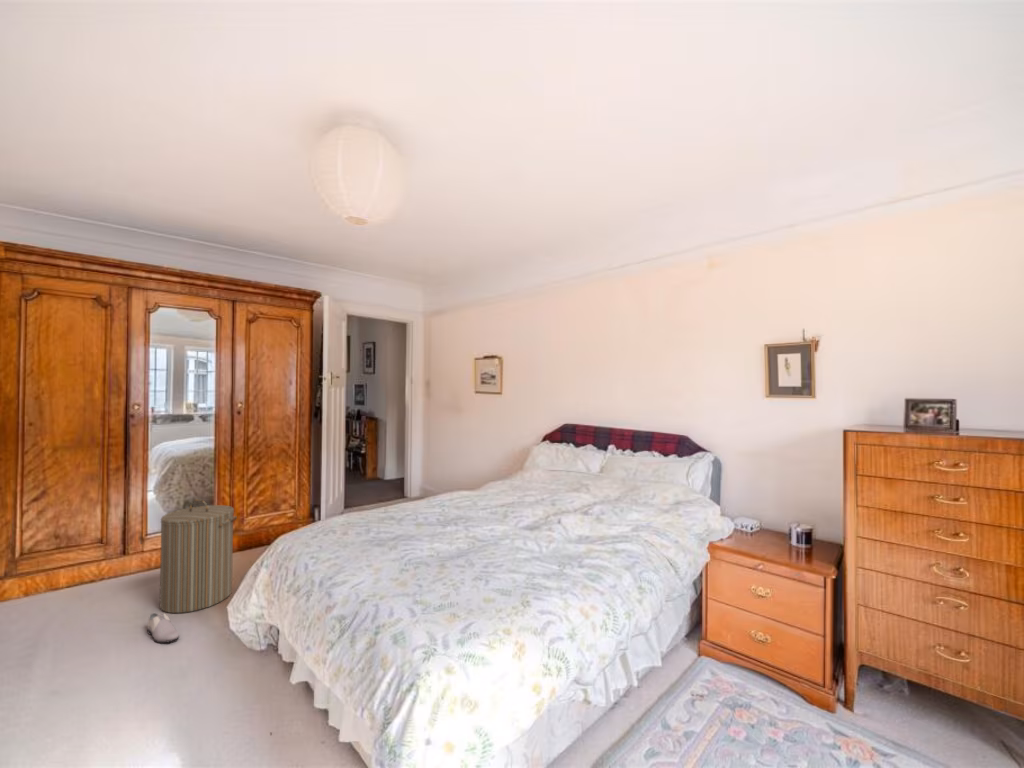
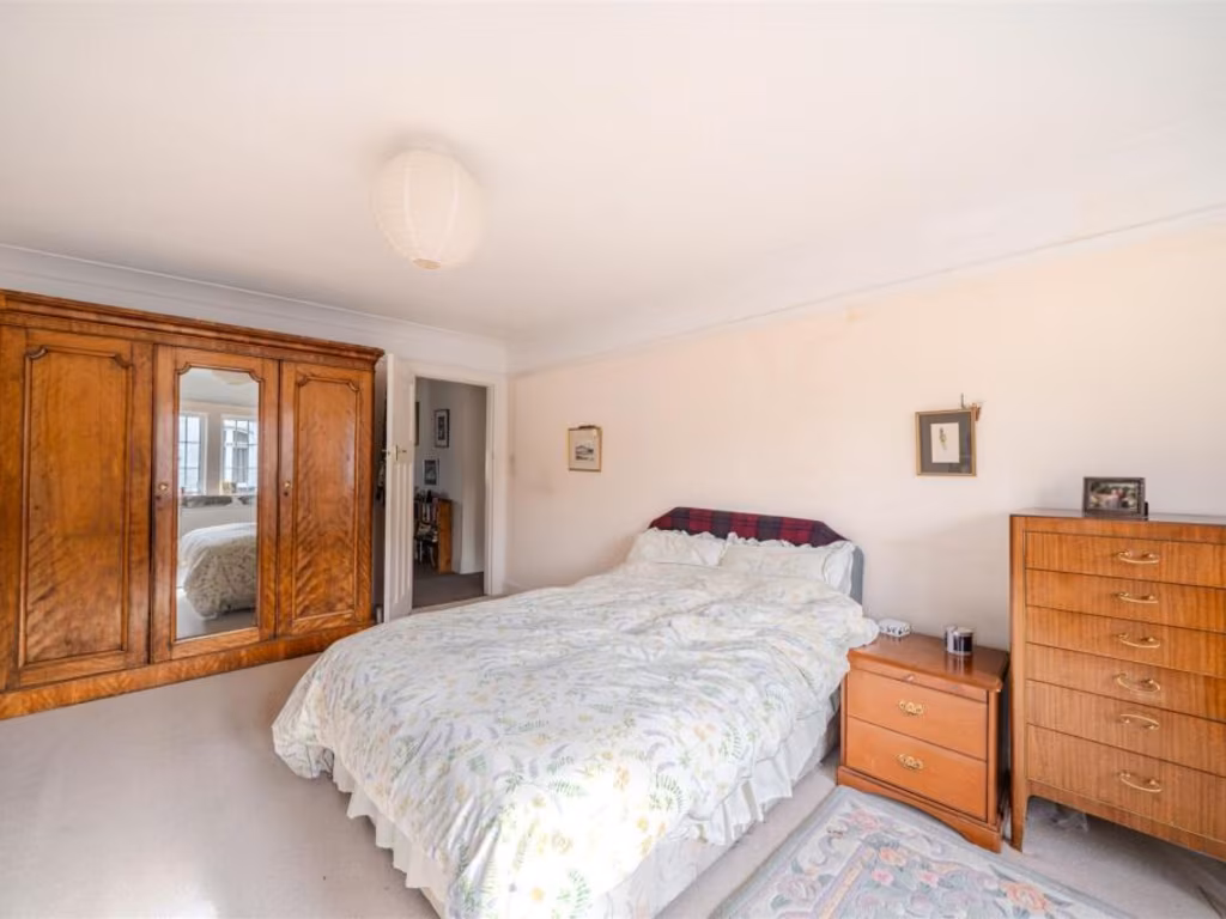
- laundry hamper [159,498,238,614]
- shoe [146,612,180,644]
